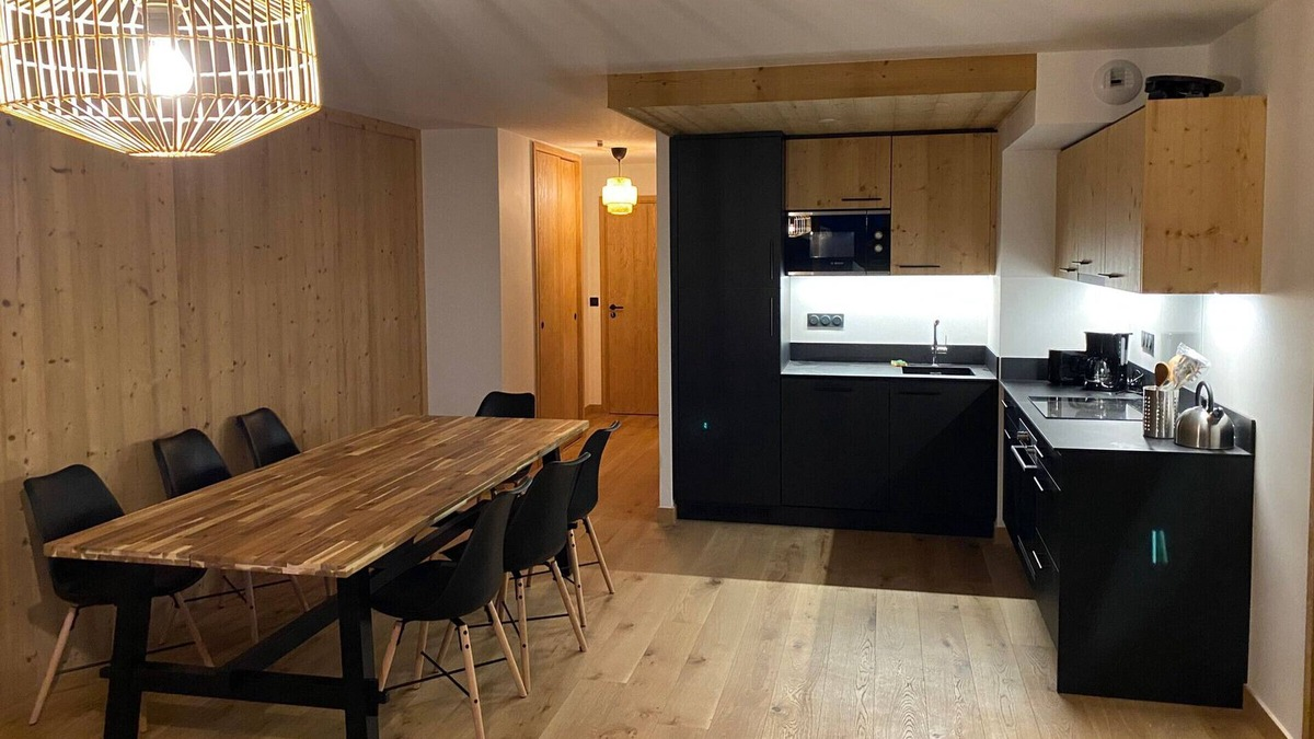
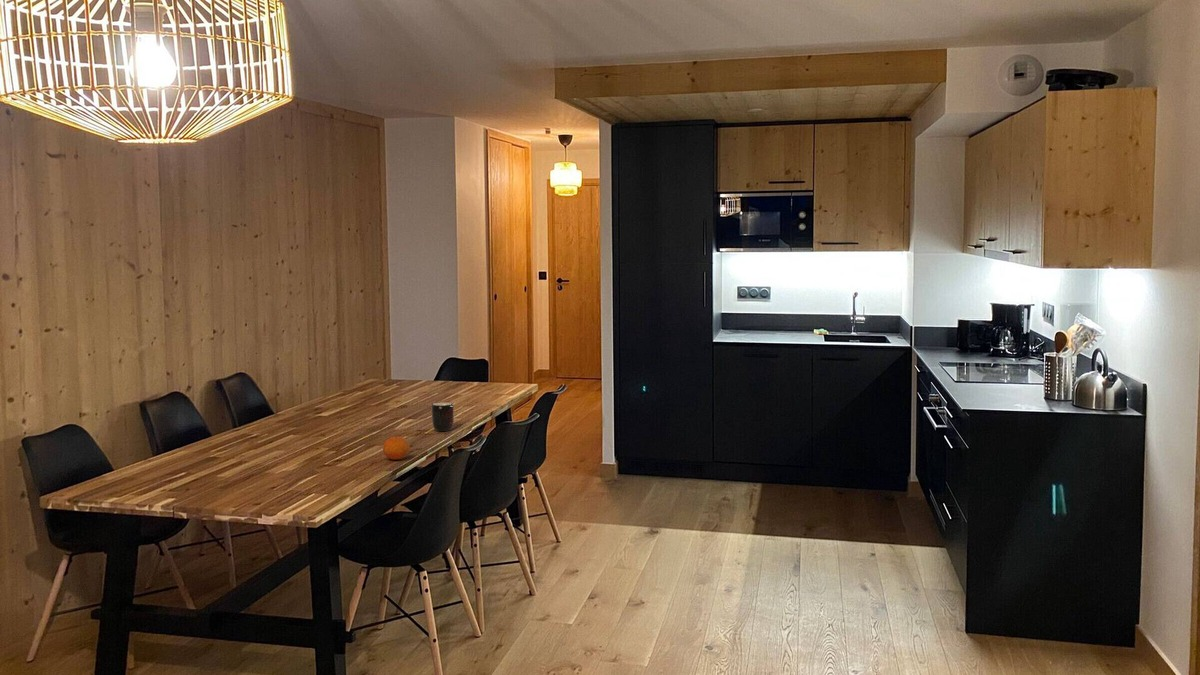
+ mug [431,401,455,432]
+ fruit [382,436,411,461]
